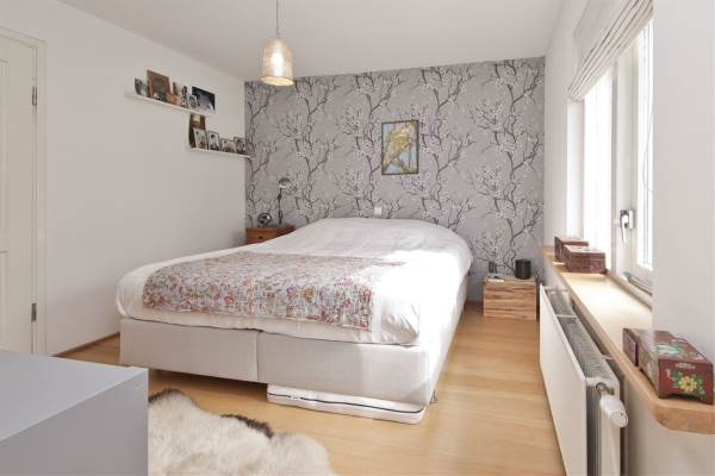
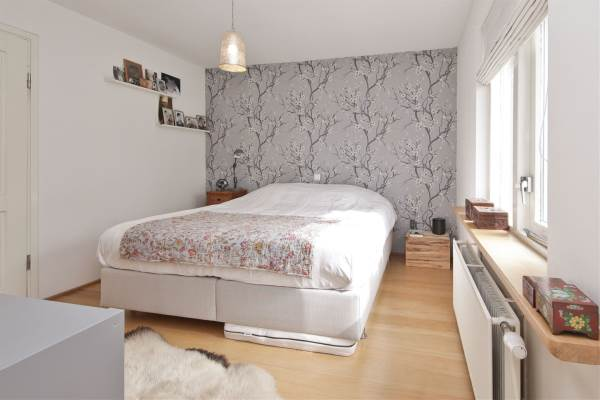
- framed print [380,119,421,176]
